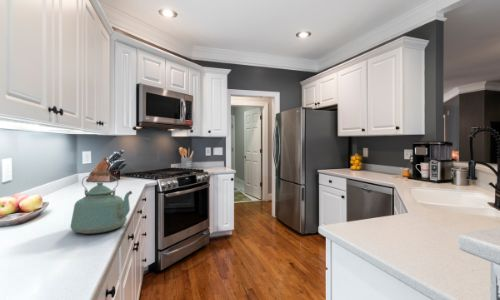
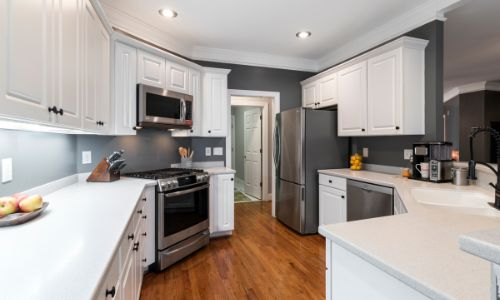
- kettle [69,170,133,235]
